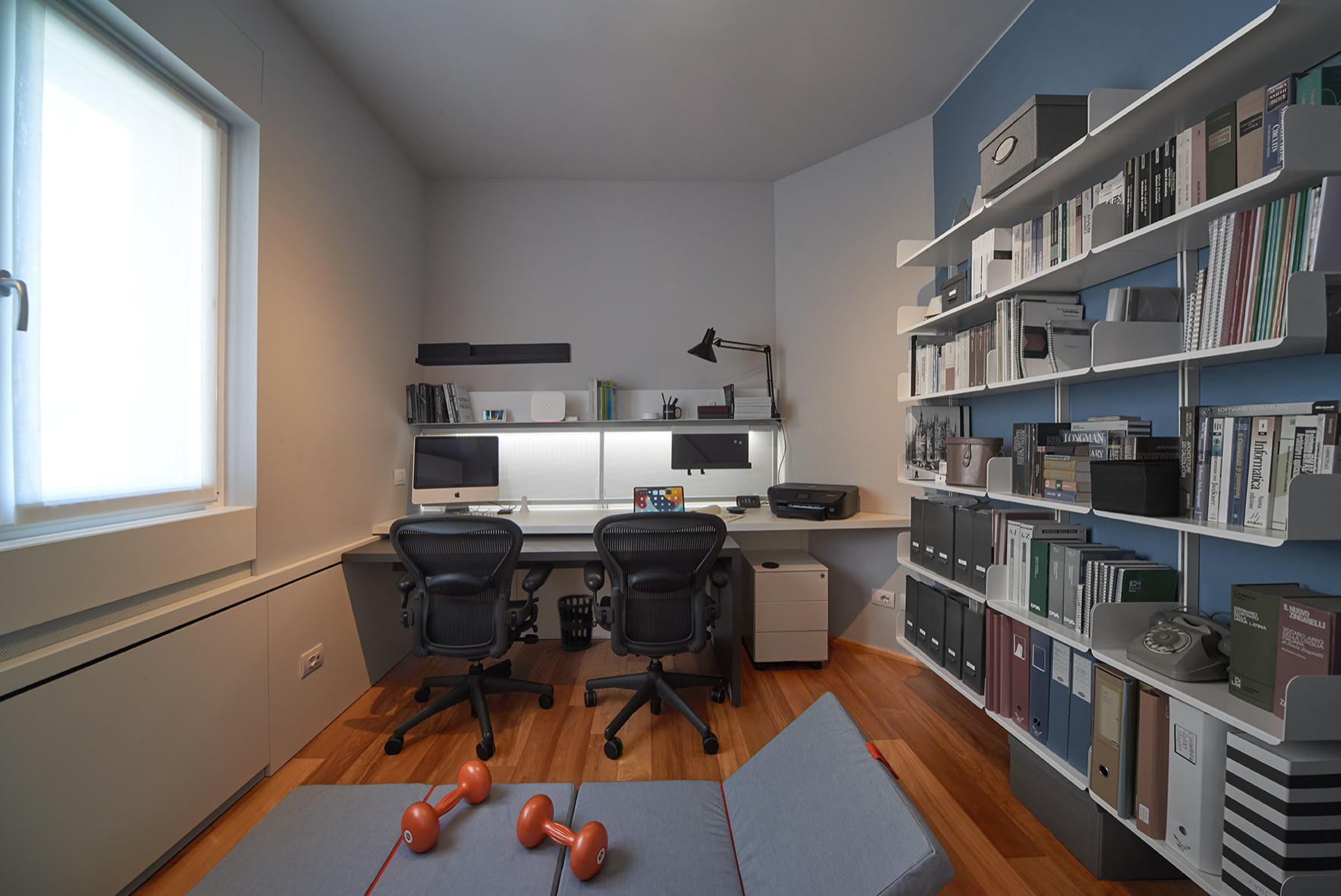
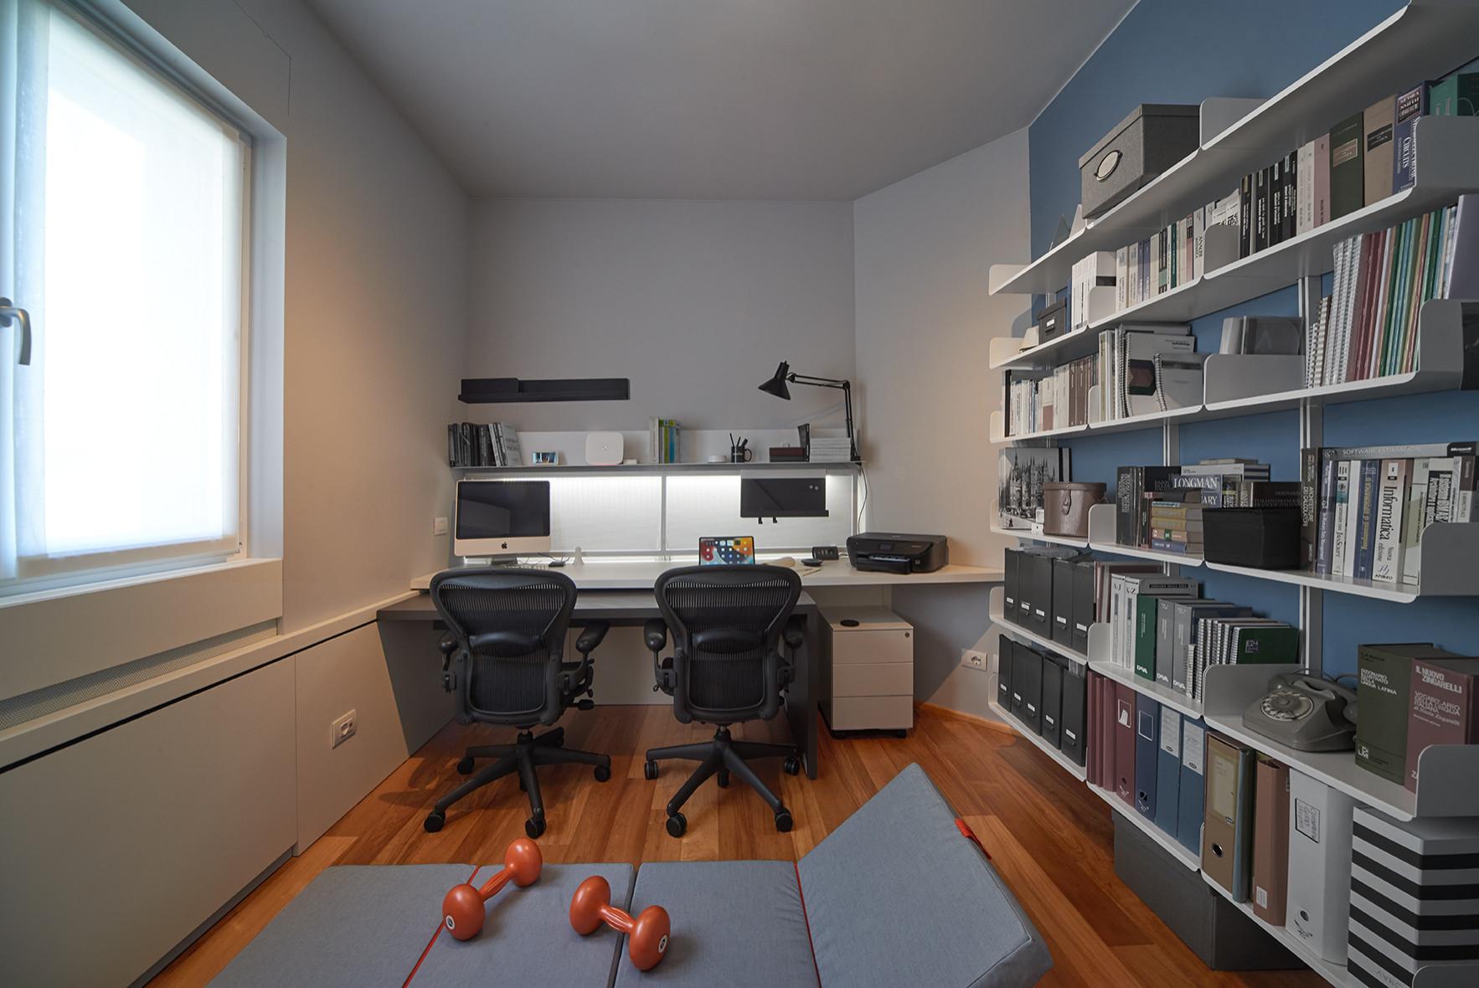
- wastebasket [557,593,595,651]
